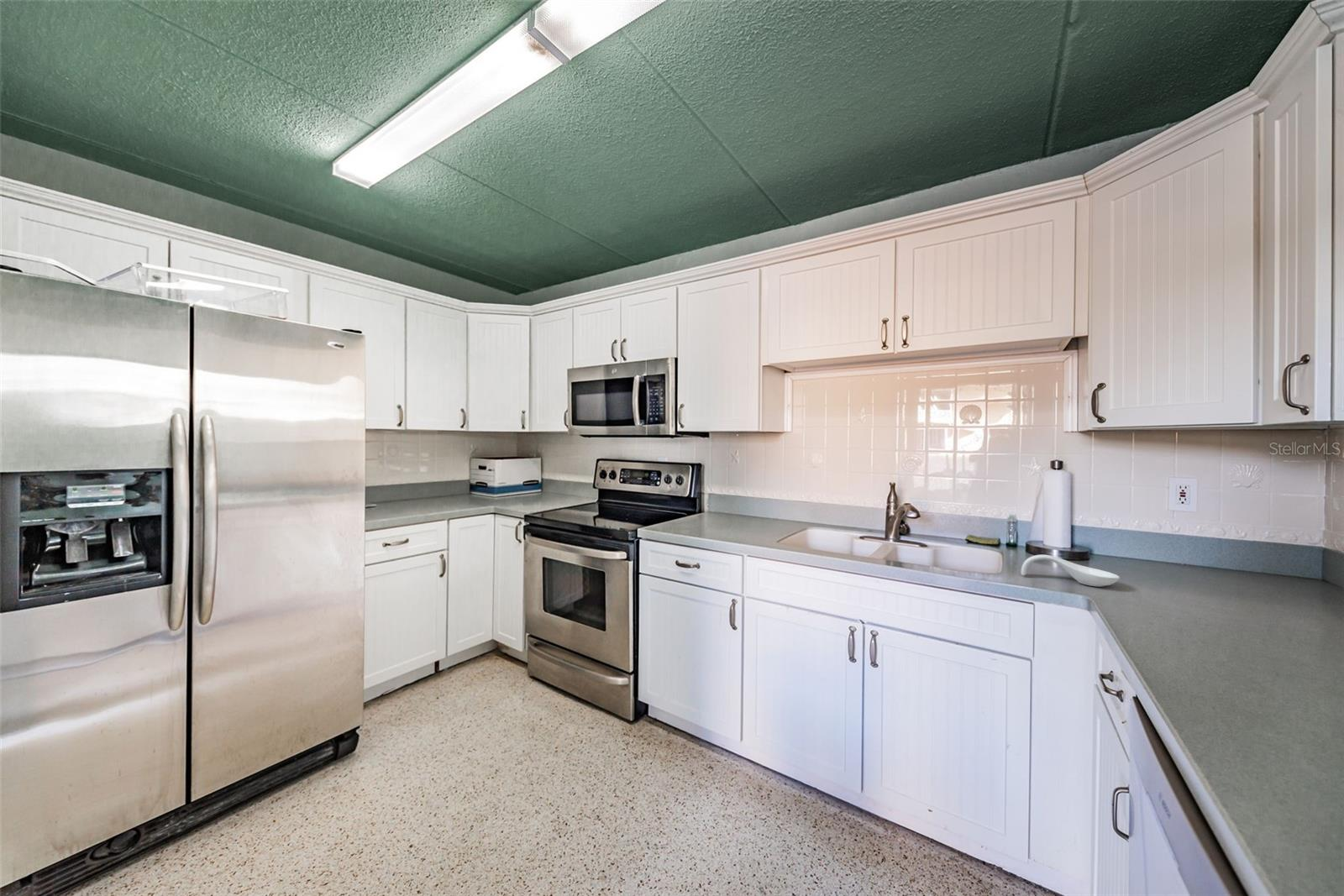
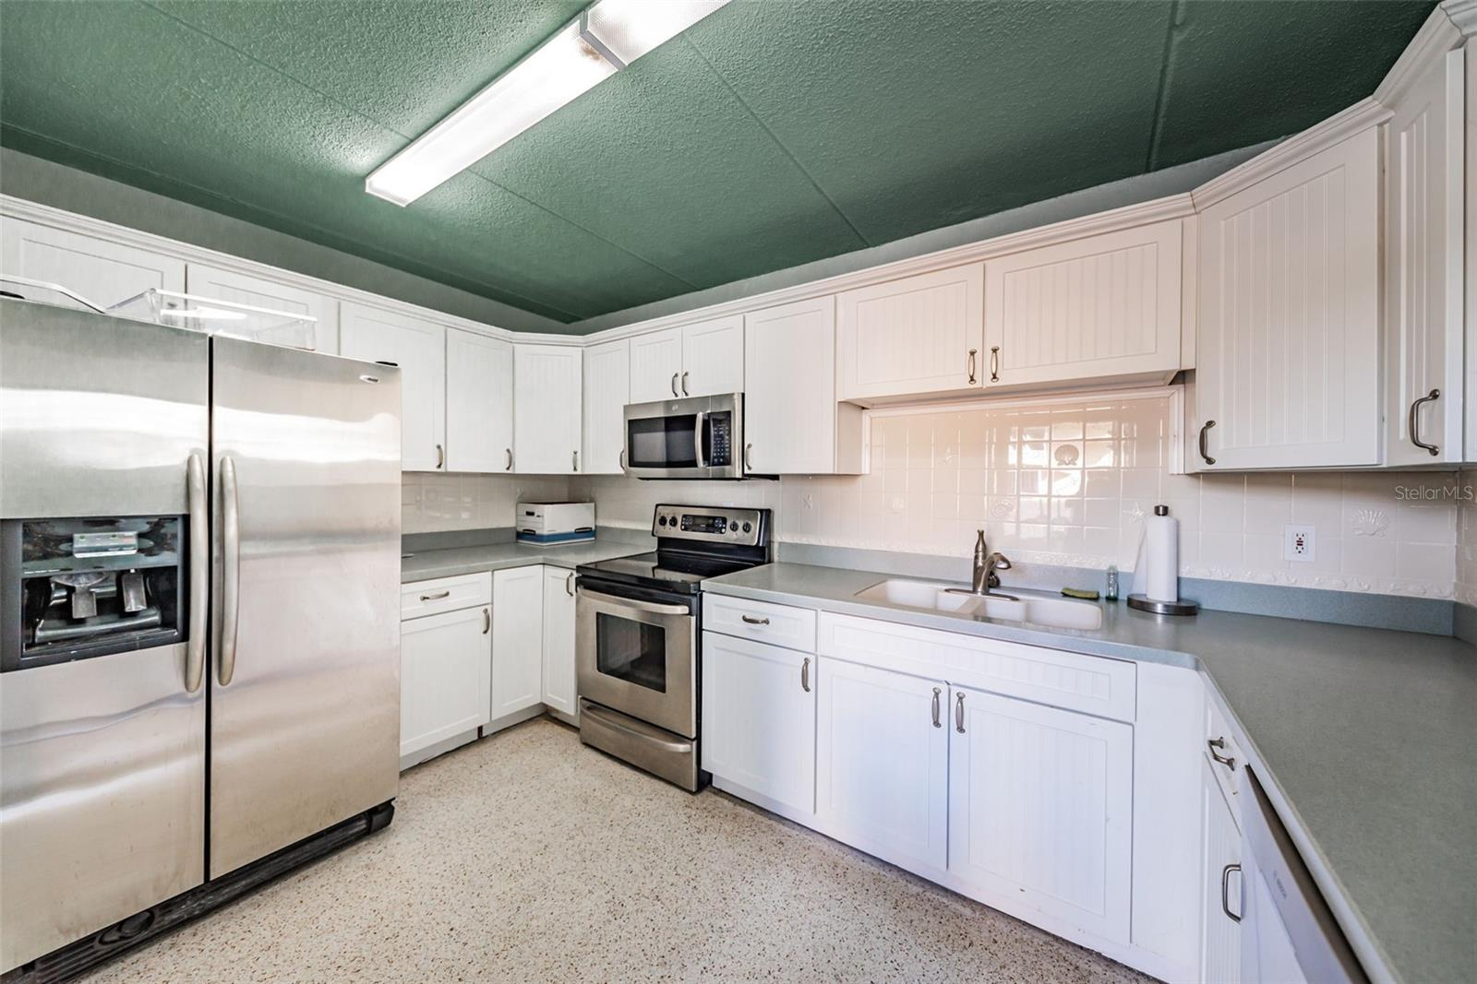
- spoon rest [1021,554,1121,588]
